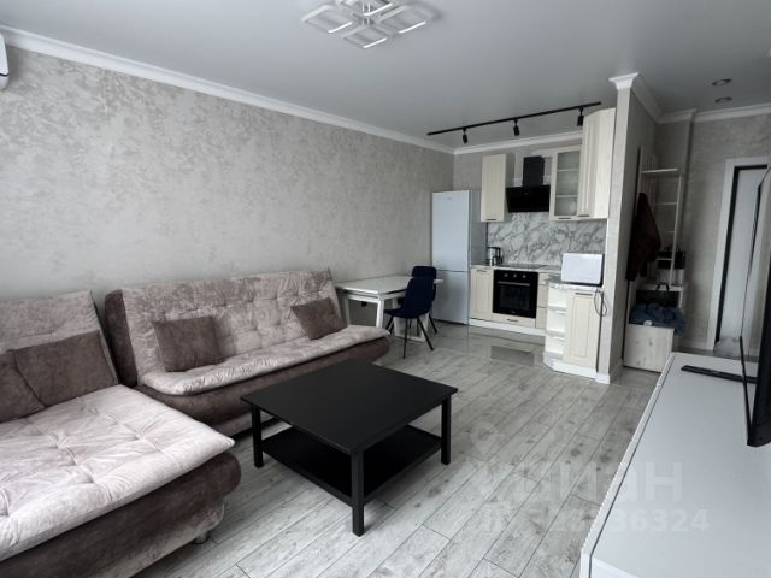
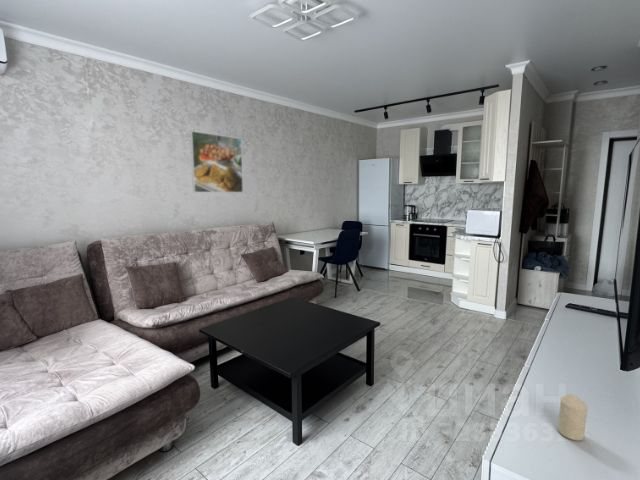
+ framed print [189,130,244,193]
+ candle [557,393,589,442]
